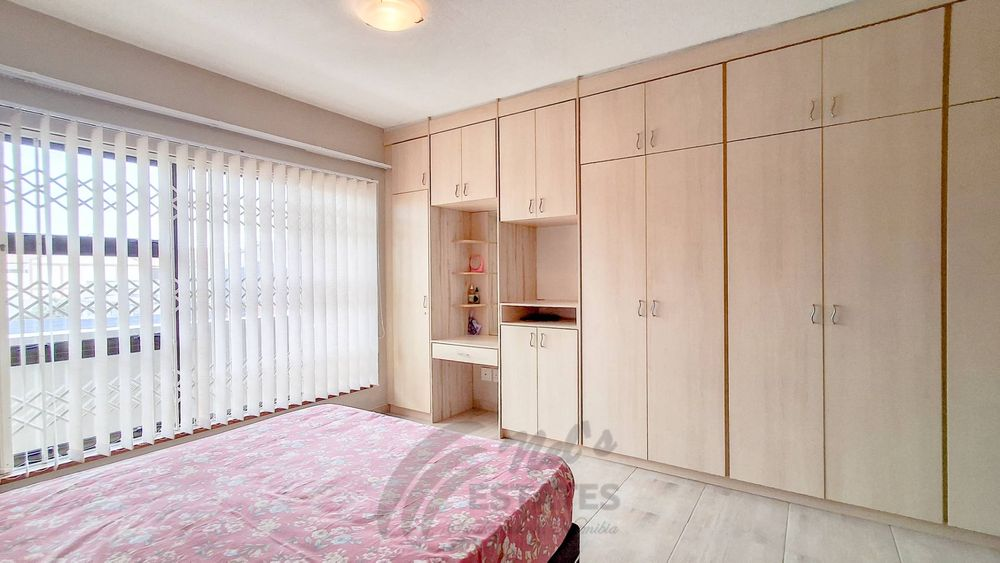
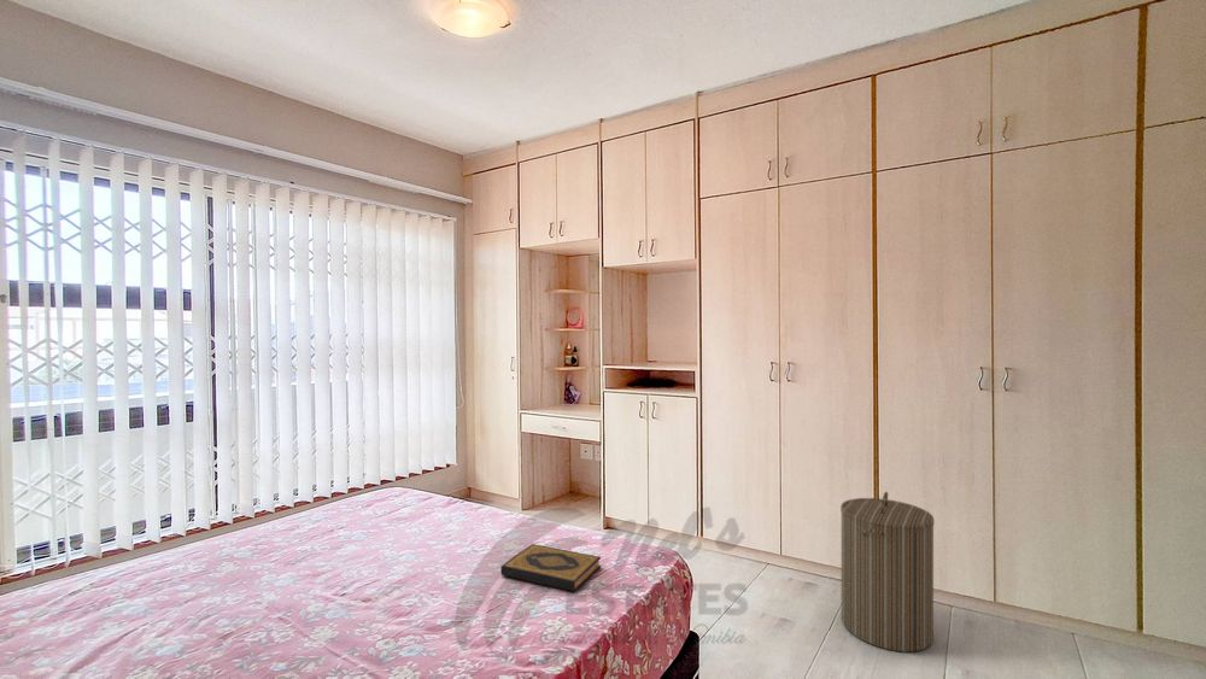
+ hardback book [499,543,602,592]
+ laundry hamper [839,491,936,654]
